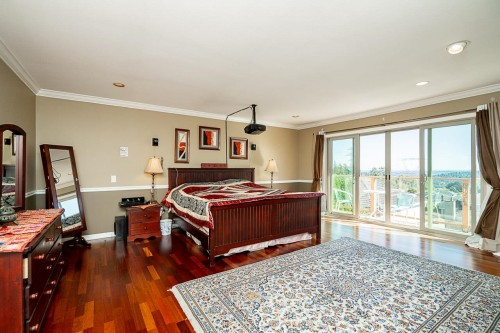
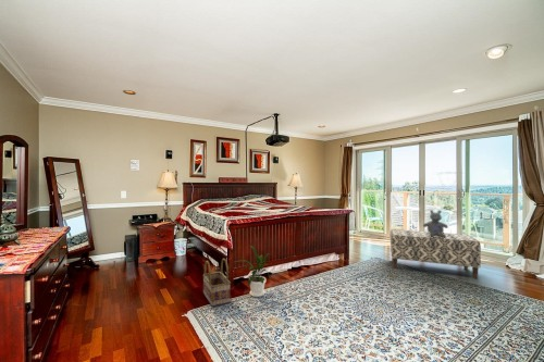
+ basket [202,258,232,308]
+ bench [388,228,482,279]
+ house plant [235,245,272,298]
+ stuffed bear [422,209,449,239]
